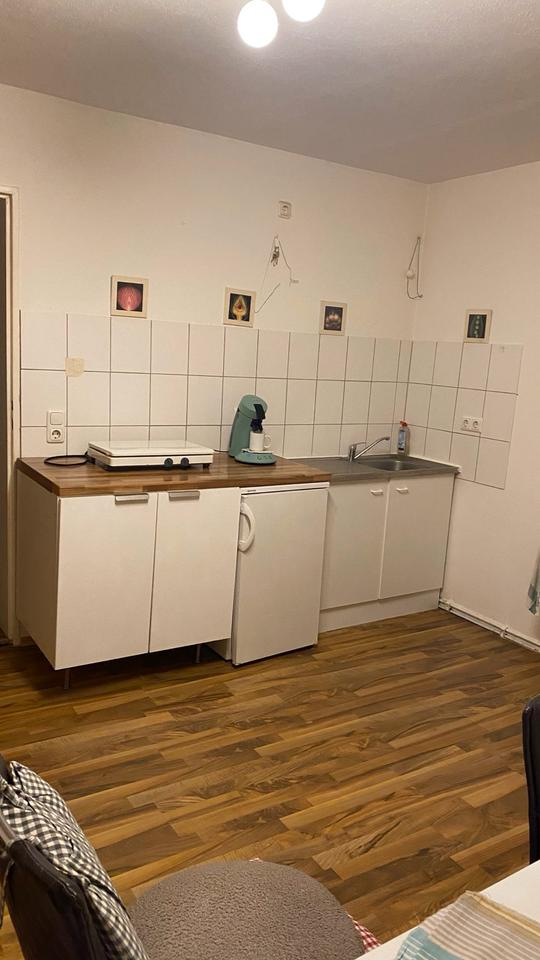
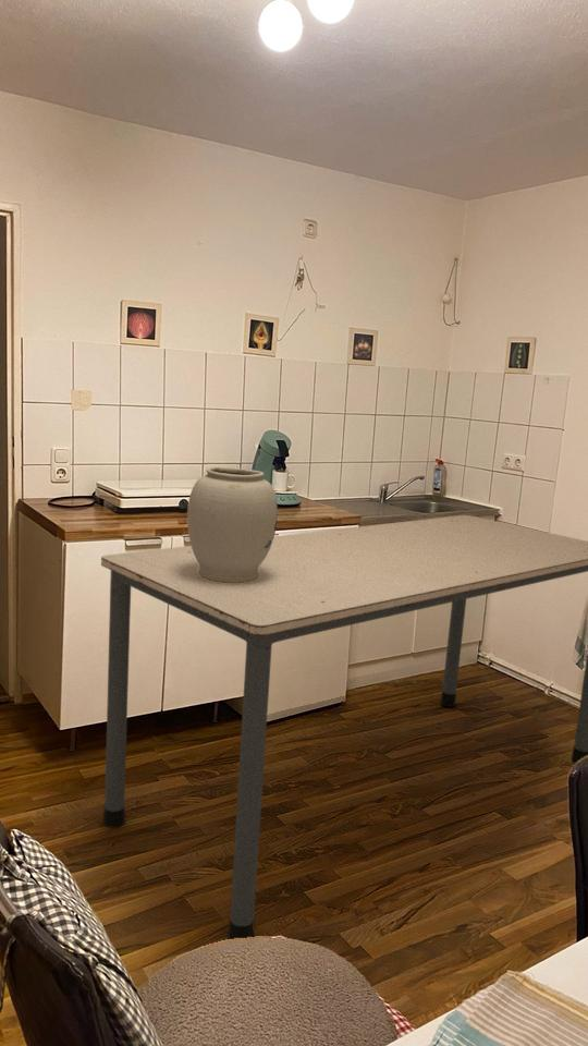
+ vase [186,466,279,583]
+ dining table [100,514,588,940]
